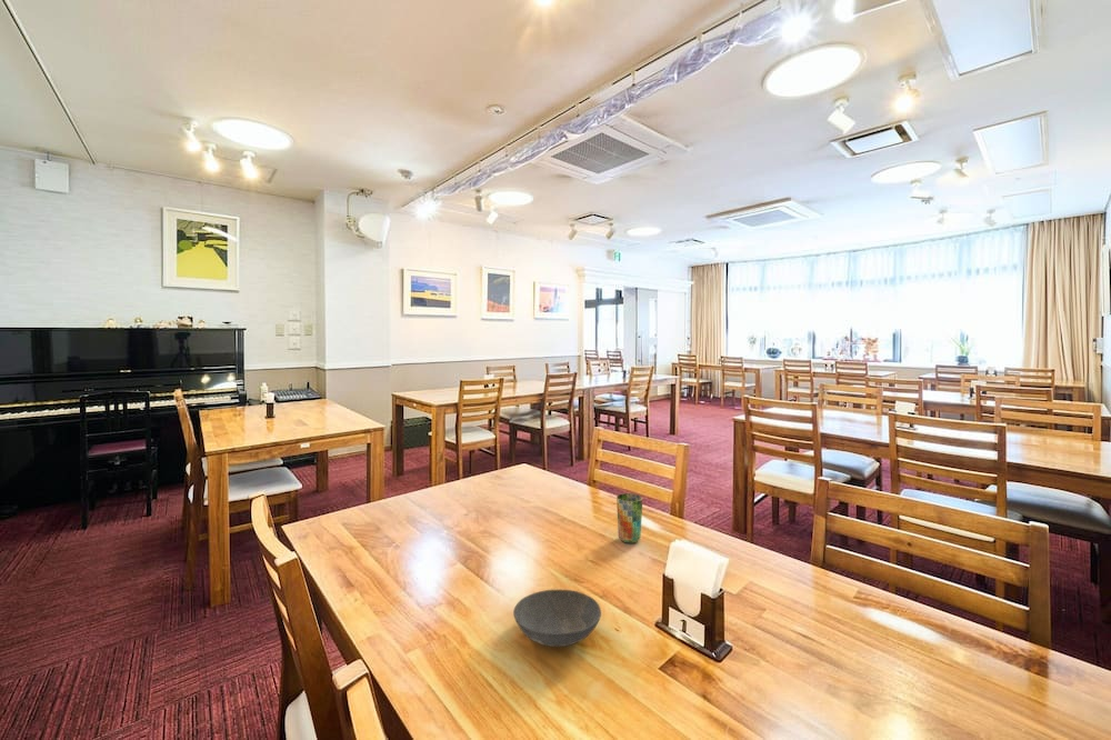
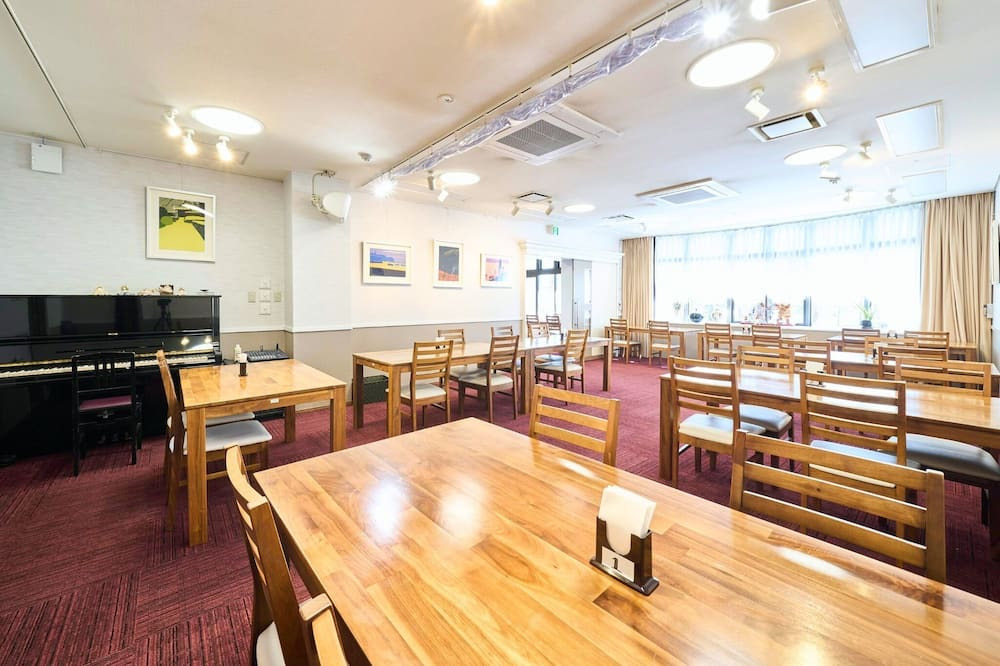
- cup [615,492,643,544]
- bowl [512,588,602,648]
